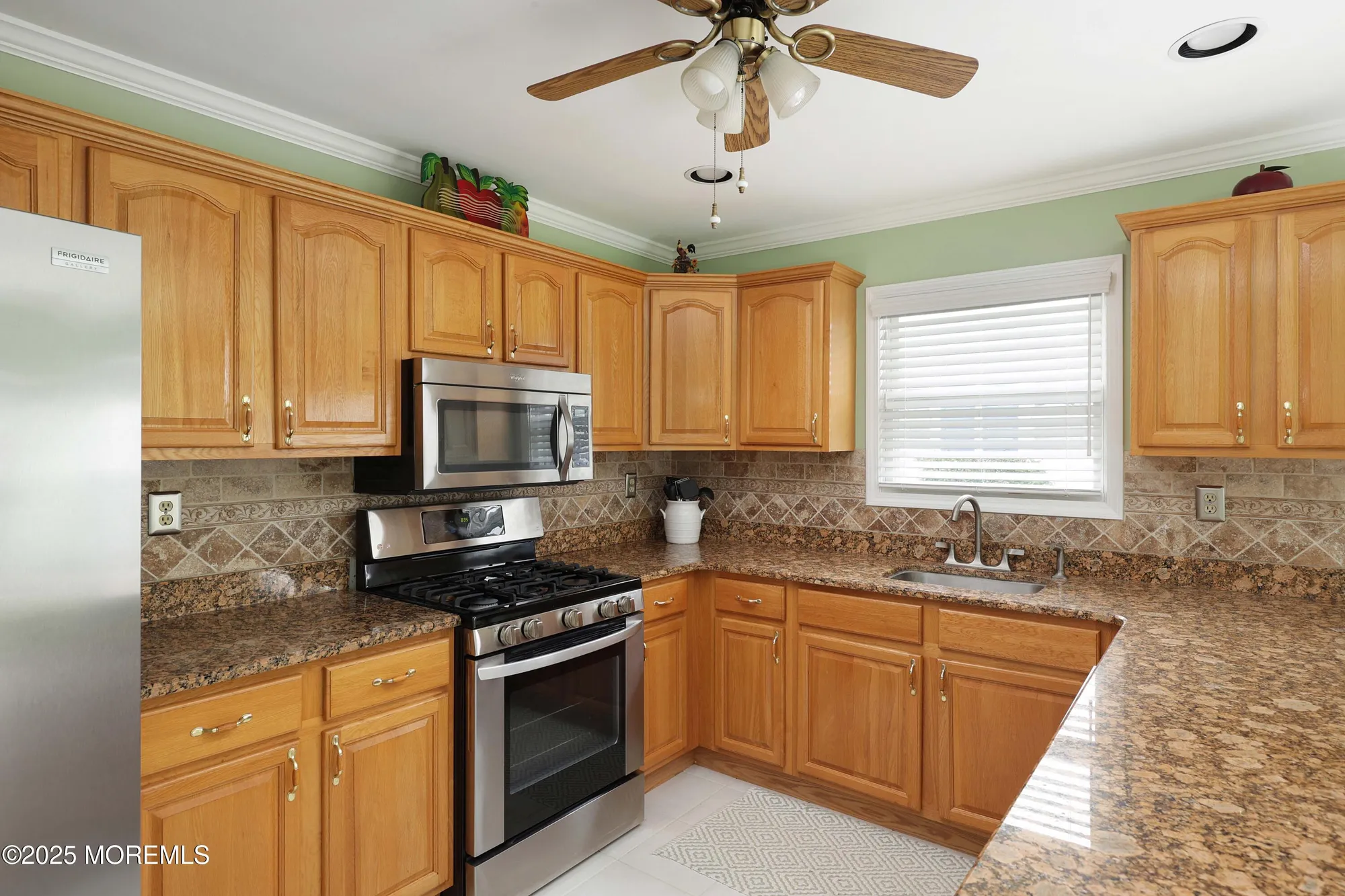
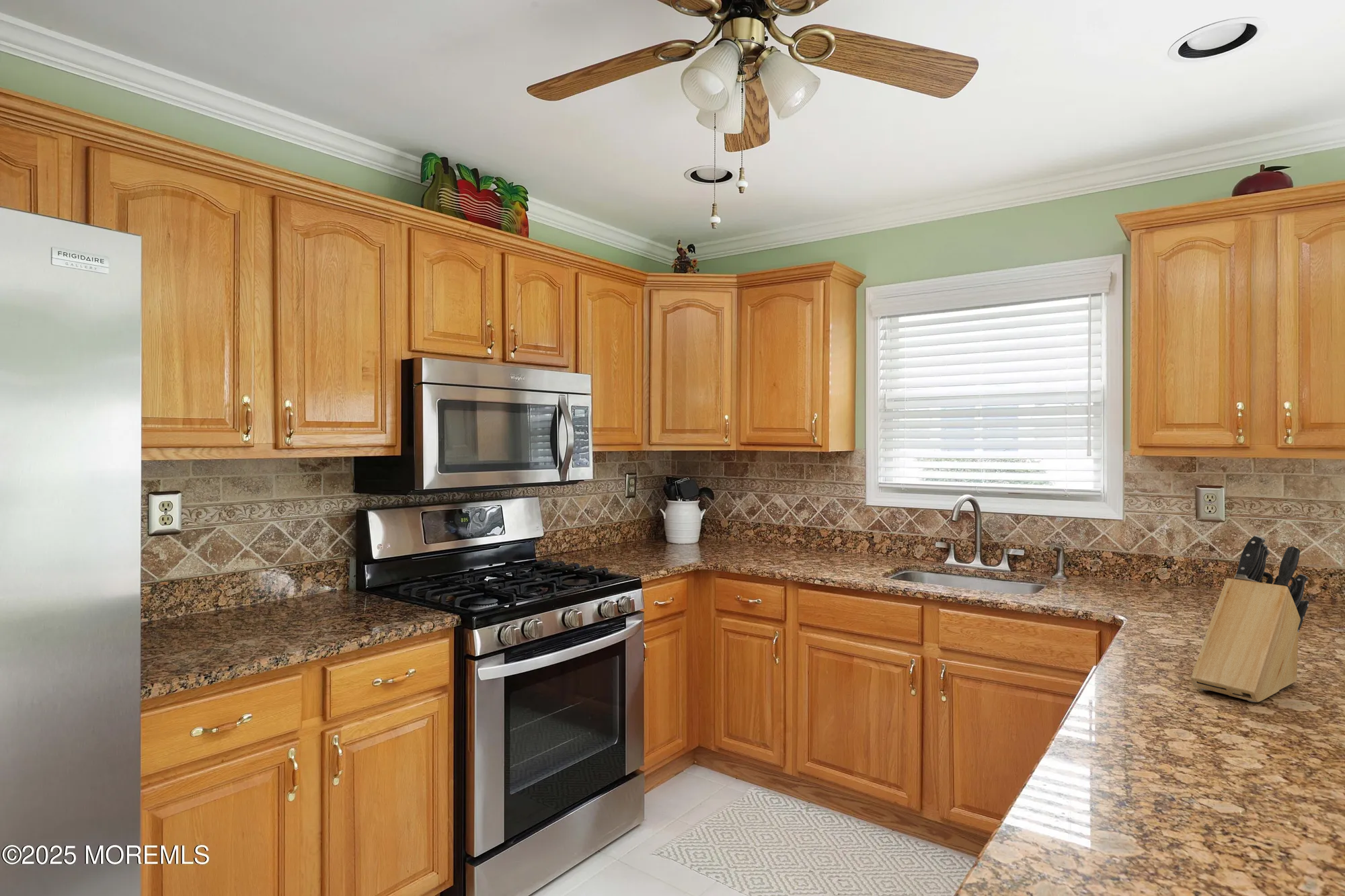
+ knife block [1190,534,1309,703]
